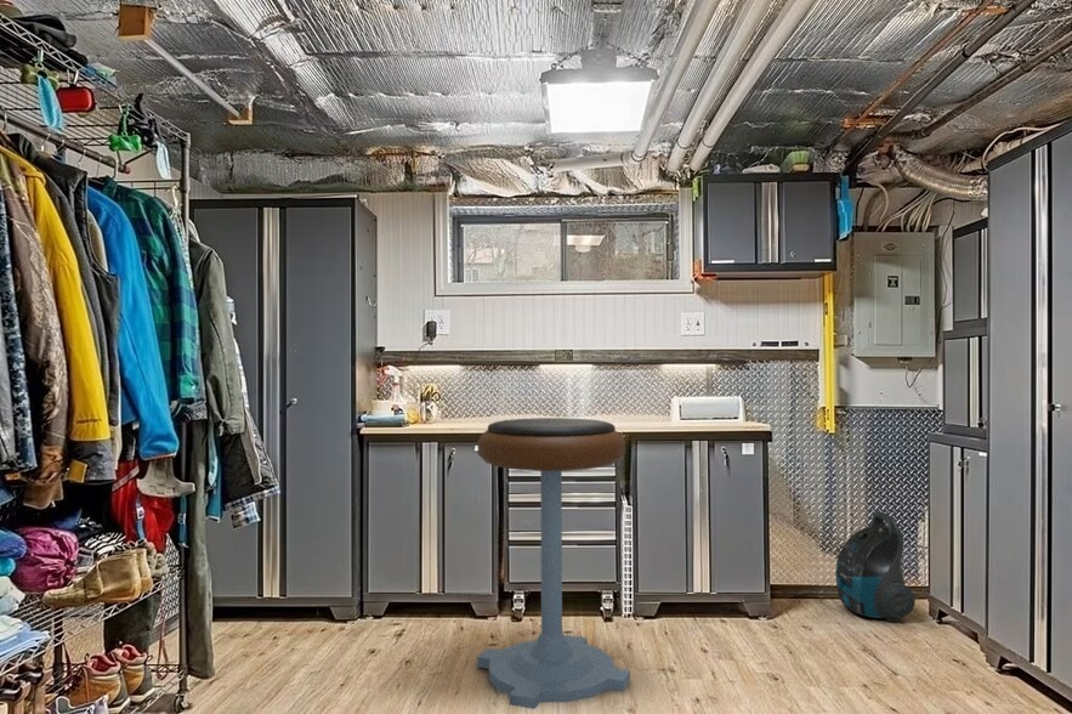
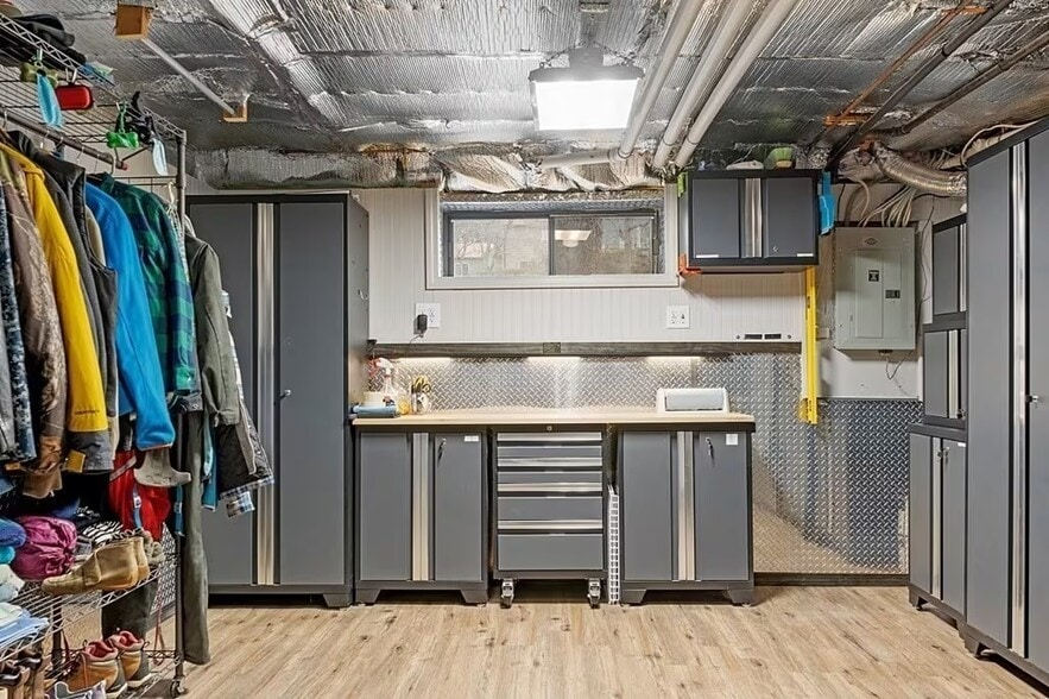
- bar stool [476,416,631,710]
- vacuum cleaner [834,511,917,623]
